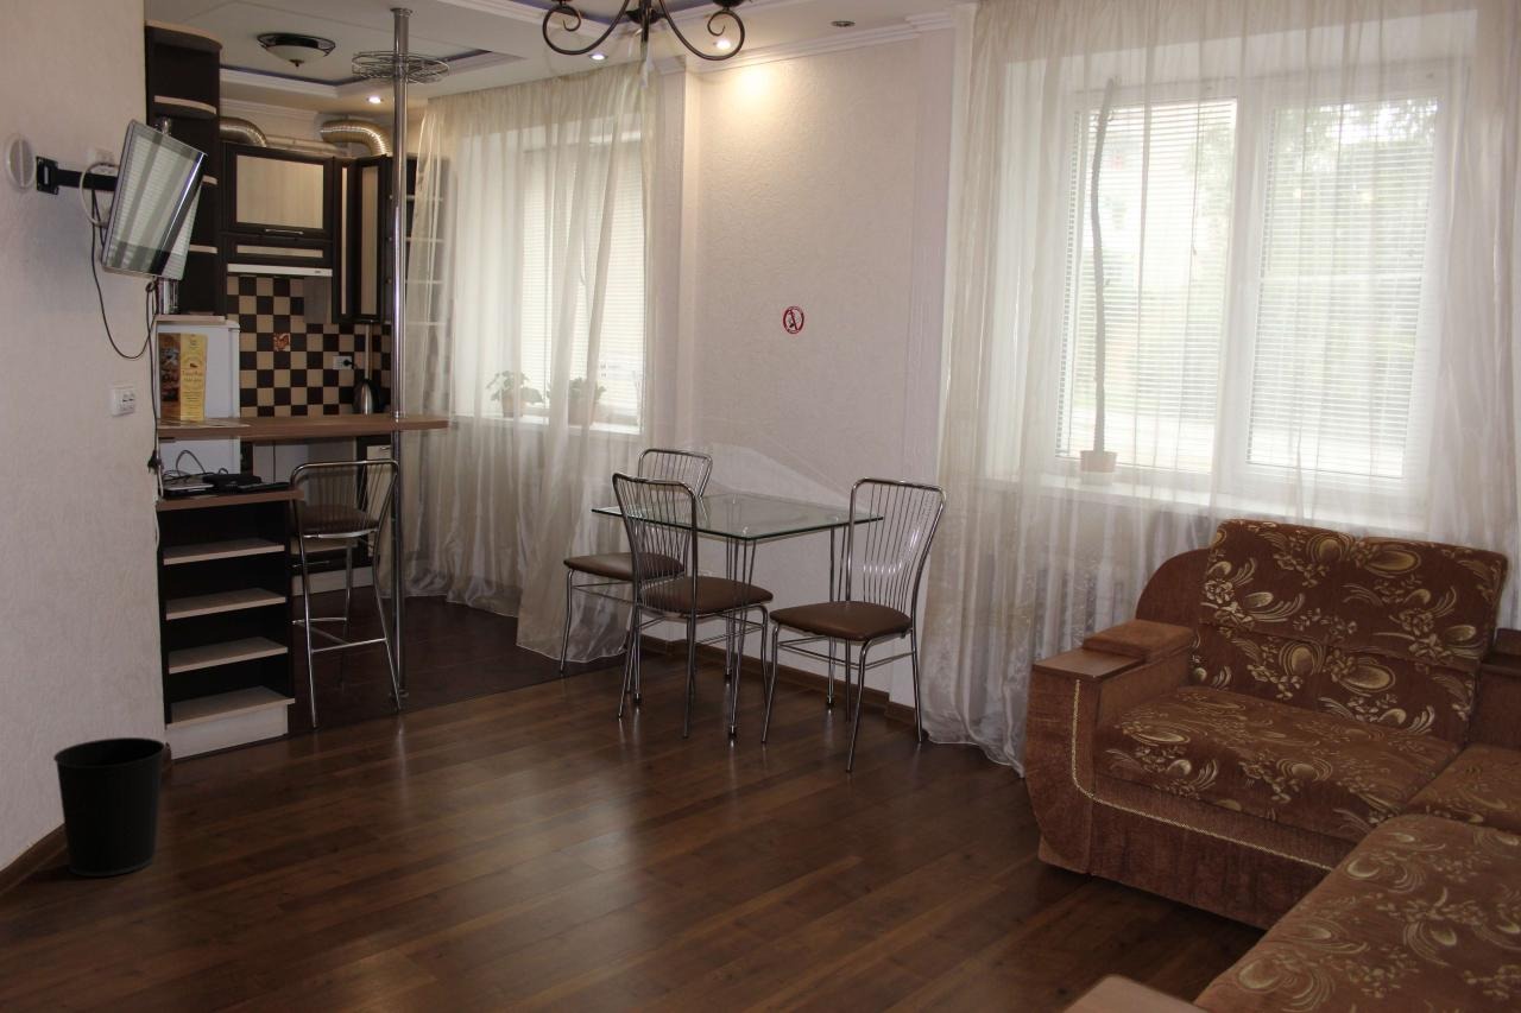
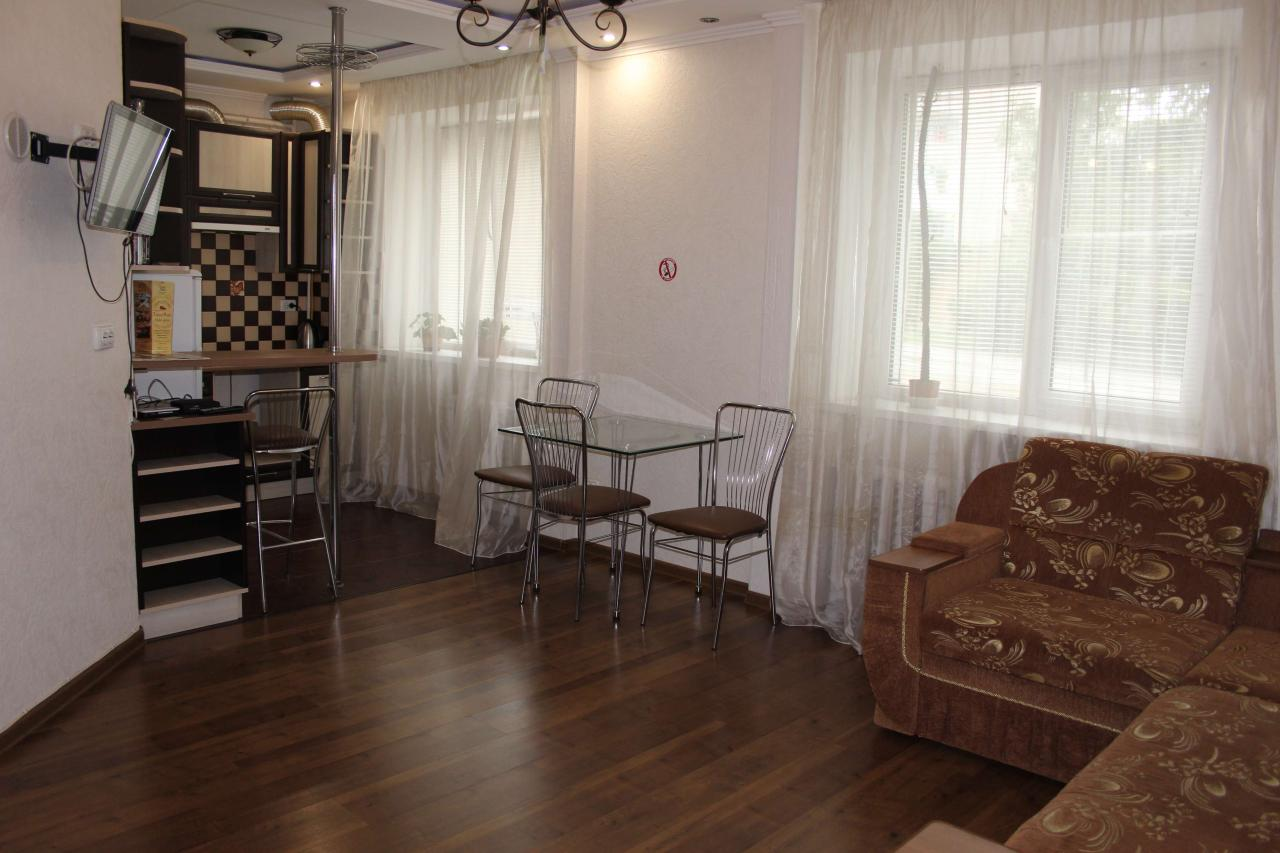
- wastebasket [52,736,166,878]
